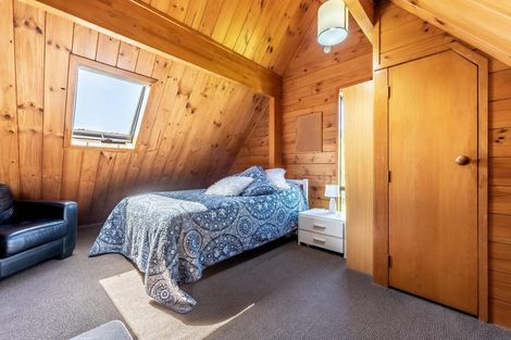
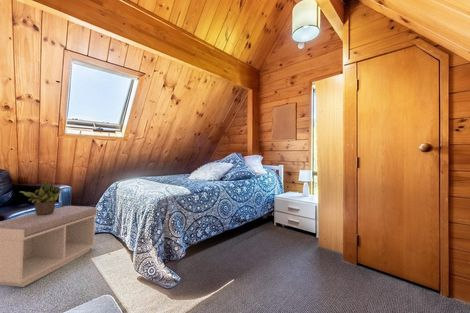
+ bench [0,205,98,288]
+ potted plant [20,180,63,215]
